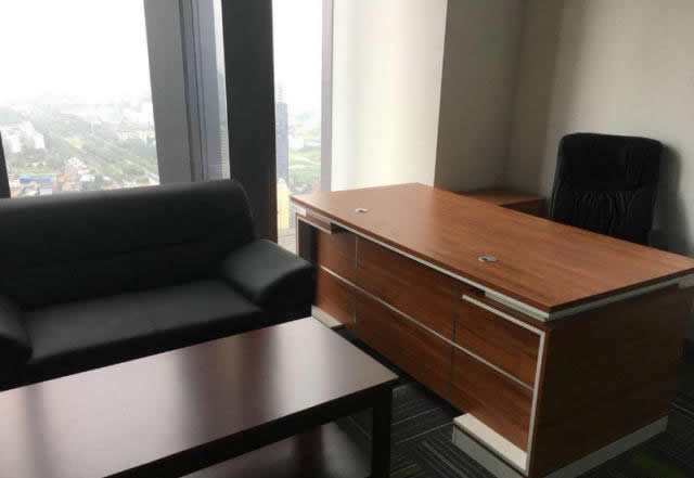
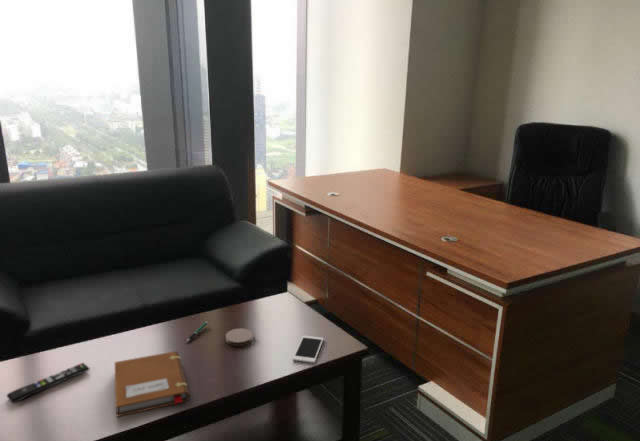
+ coaster [225,327,254,347]
+ remote control [6,362,91,405]
+ pen [185,320,209,343]
+ cell phone [291,335,324,364]
+ notebook [114,350,190,418]
